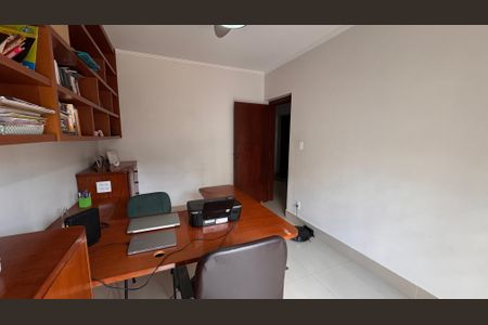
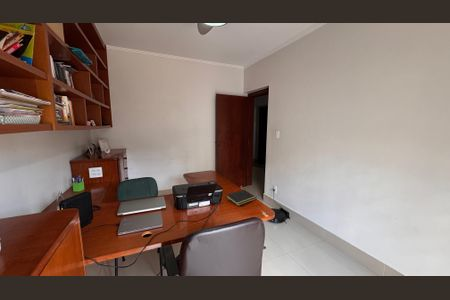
+ notepad [225,189,258,207]
